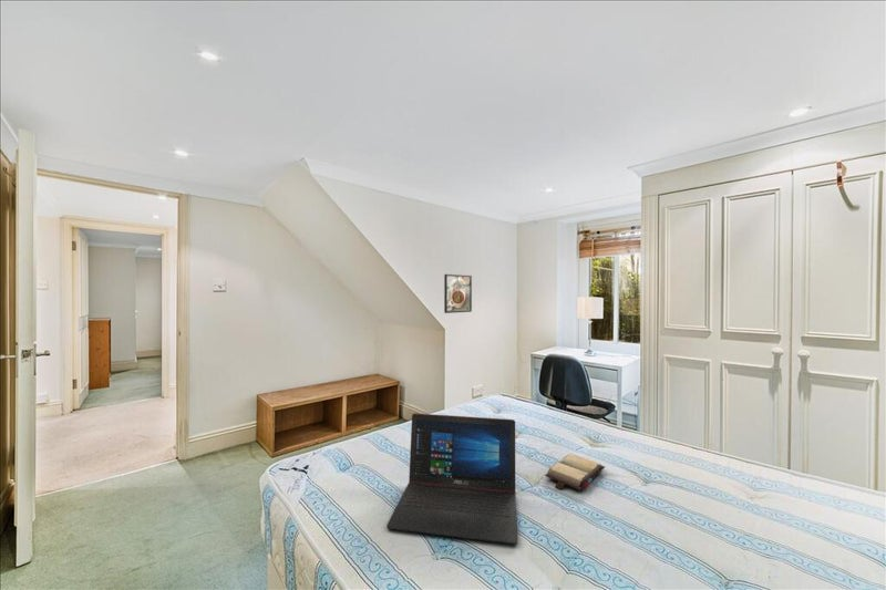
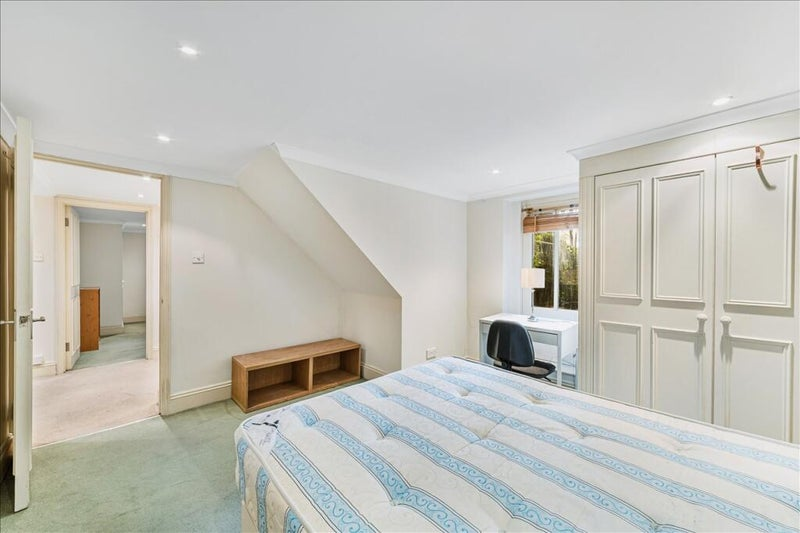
- hardback book [544,453,606,490]
- laptop [385,412,519,546]
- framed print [443,273,473,314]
